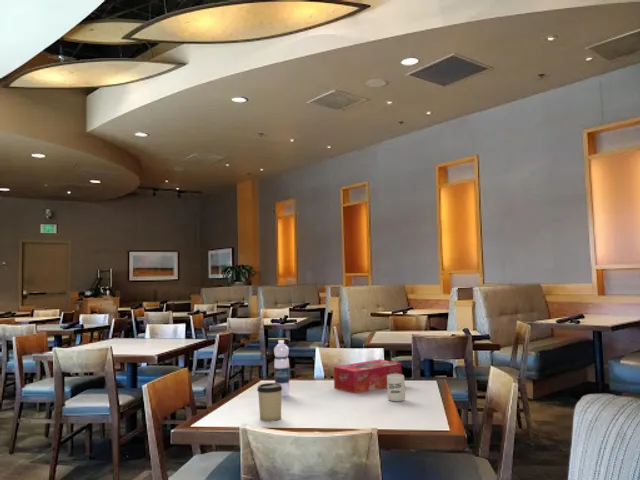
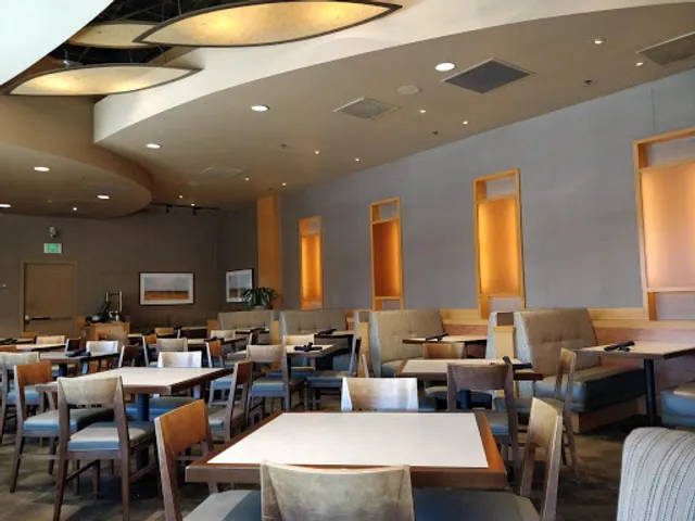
- water bottle [273,339,291,397]
- cup [256,382,283,422]
- cup [386,374,406,403]
- tissue box [333,358,403,394]
